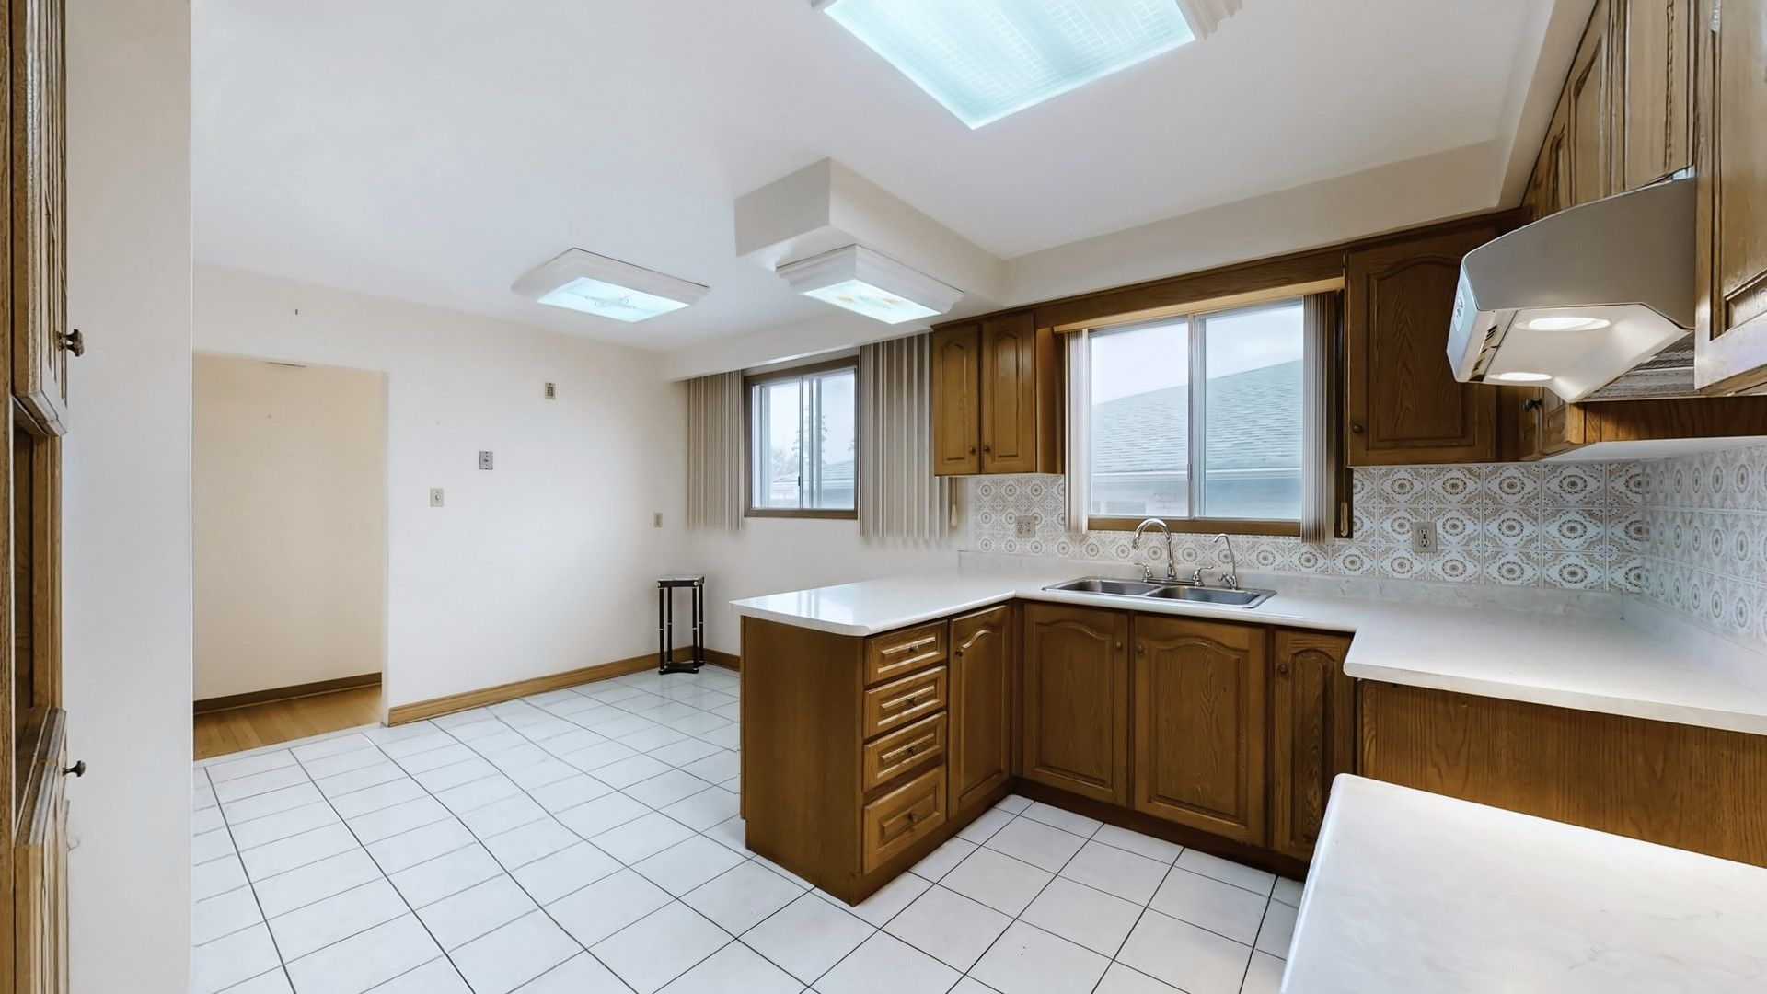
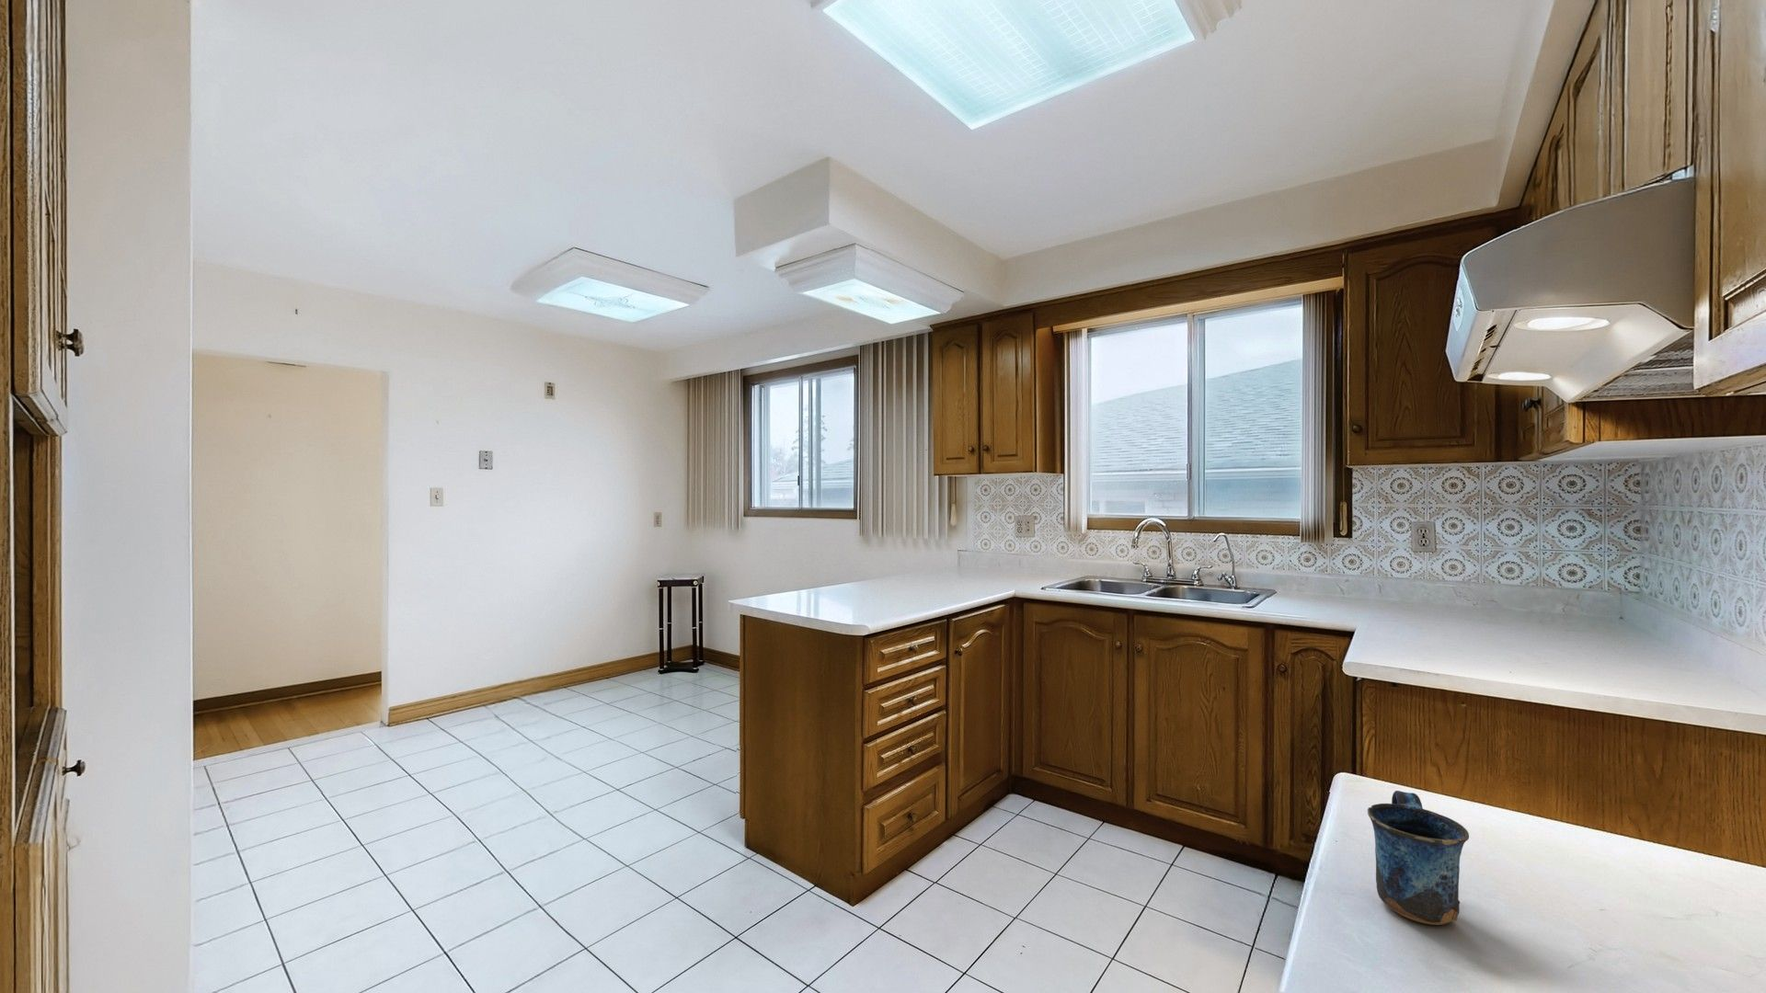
+ mug [1367,789,1470,926]
